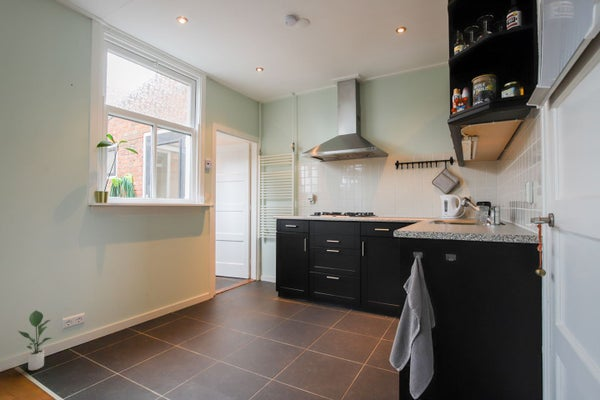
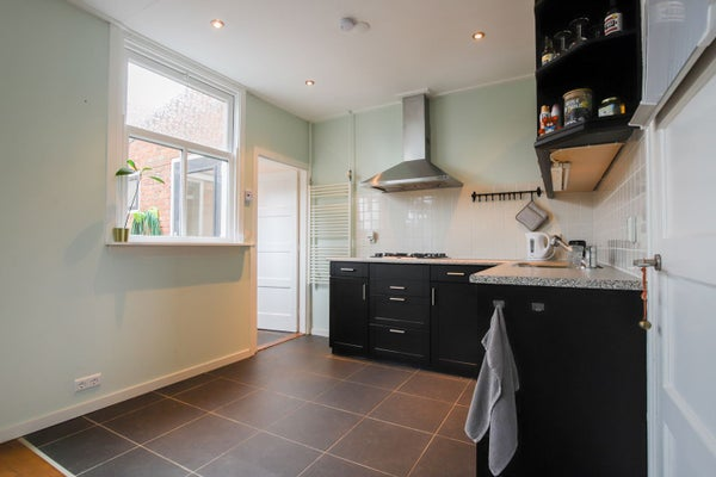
- potted plant [17,310,52,371]
